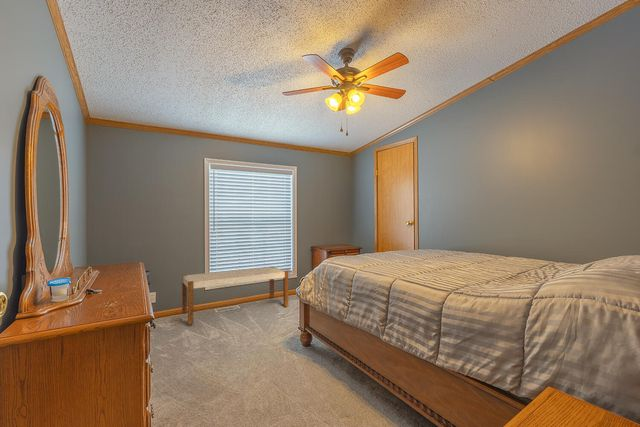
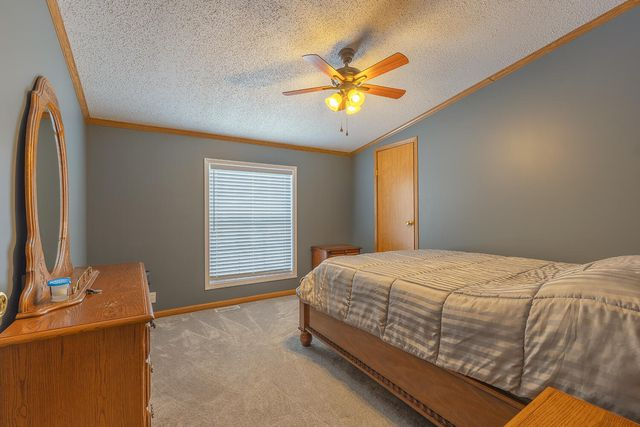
- bench [181,266,289,326]
